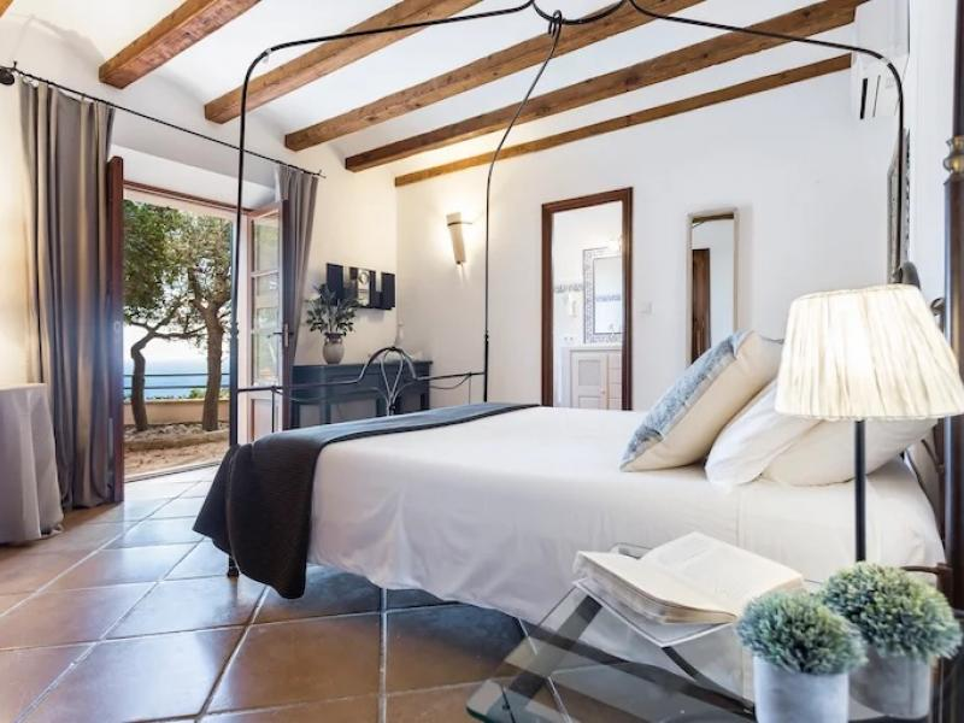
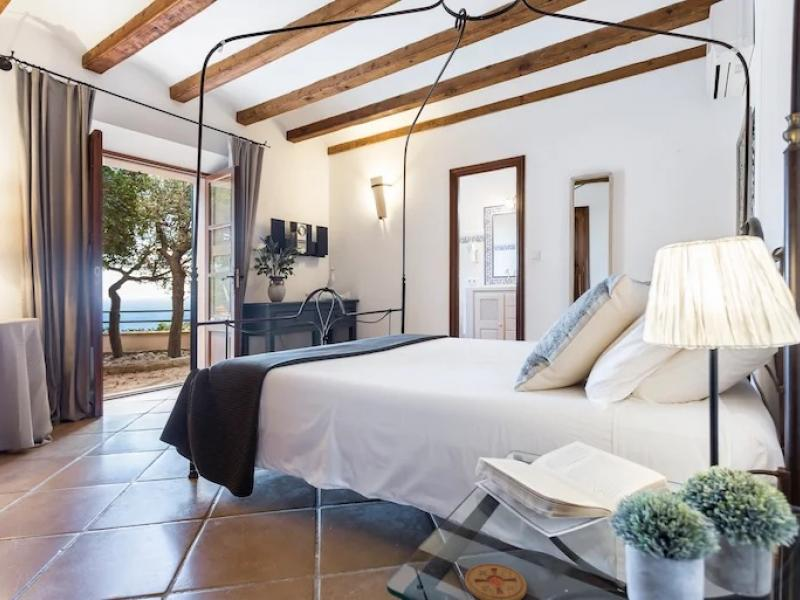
+ coaster [464,562,528,600]
